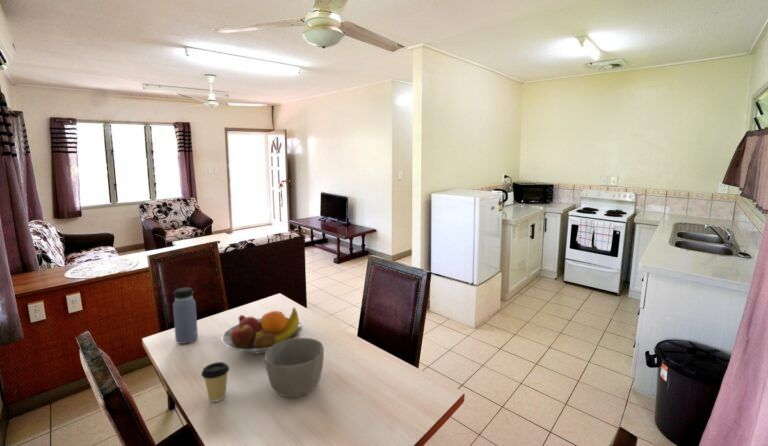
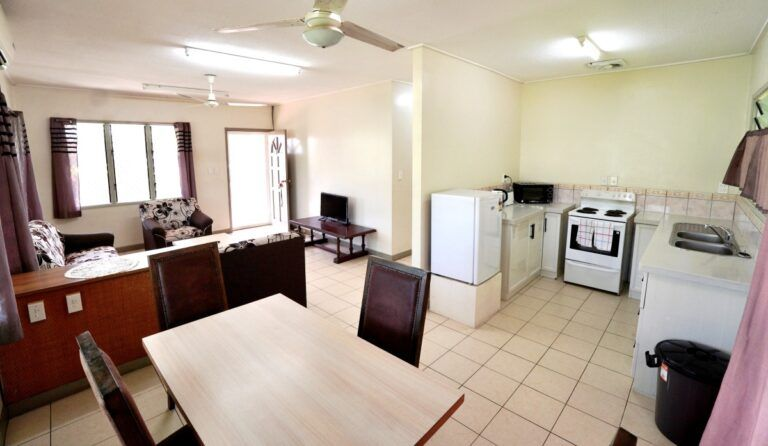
- fruit bowl [220,307,305,354]
- coffee cup [200,361,230,403]
- bowl [264,337,325,398]
- water bottle [172,278,199,345]
